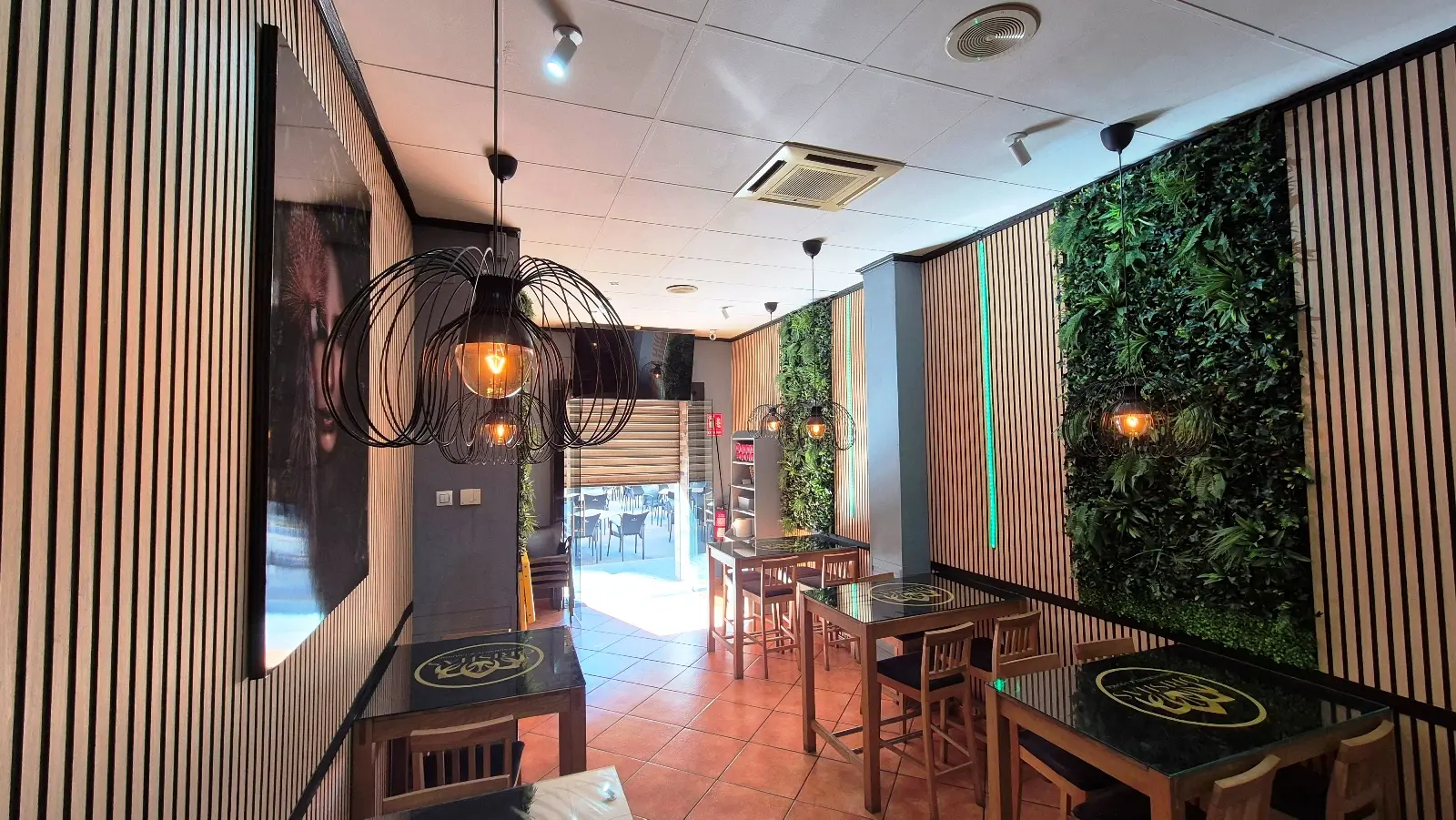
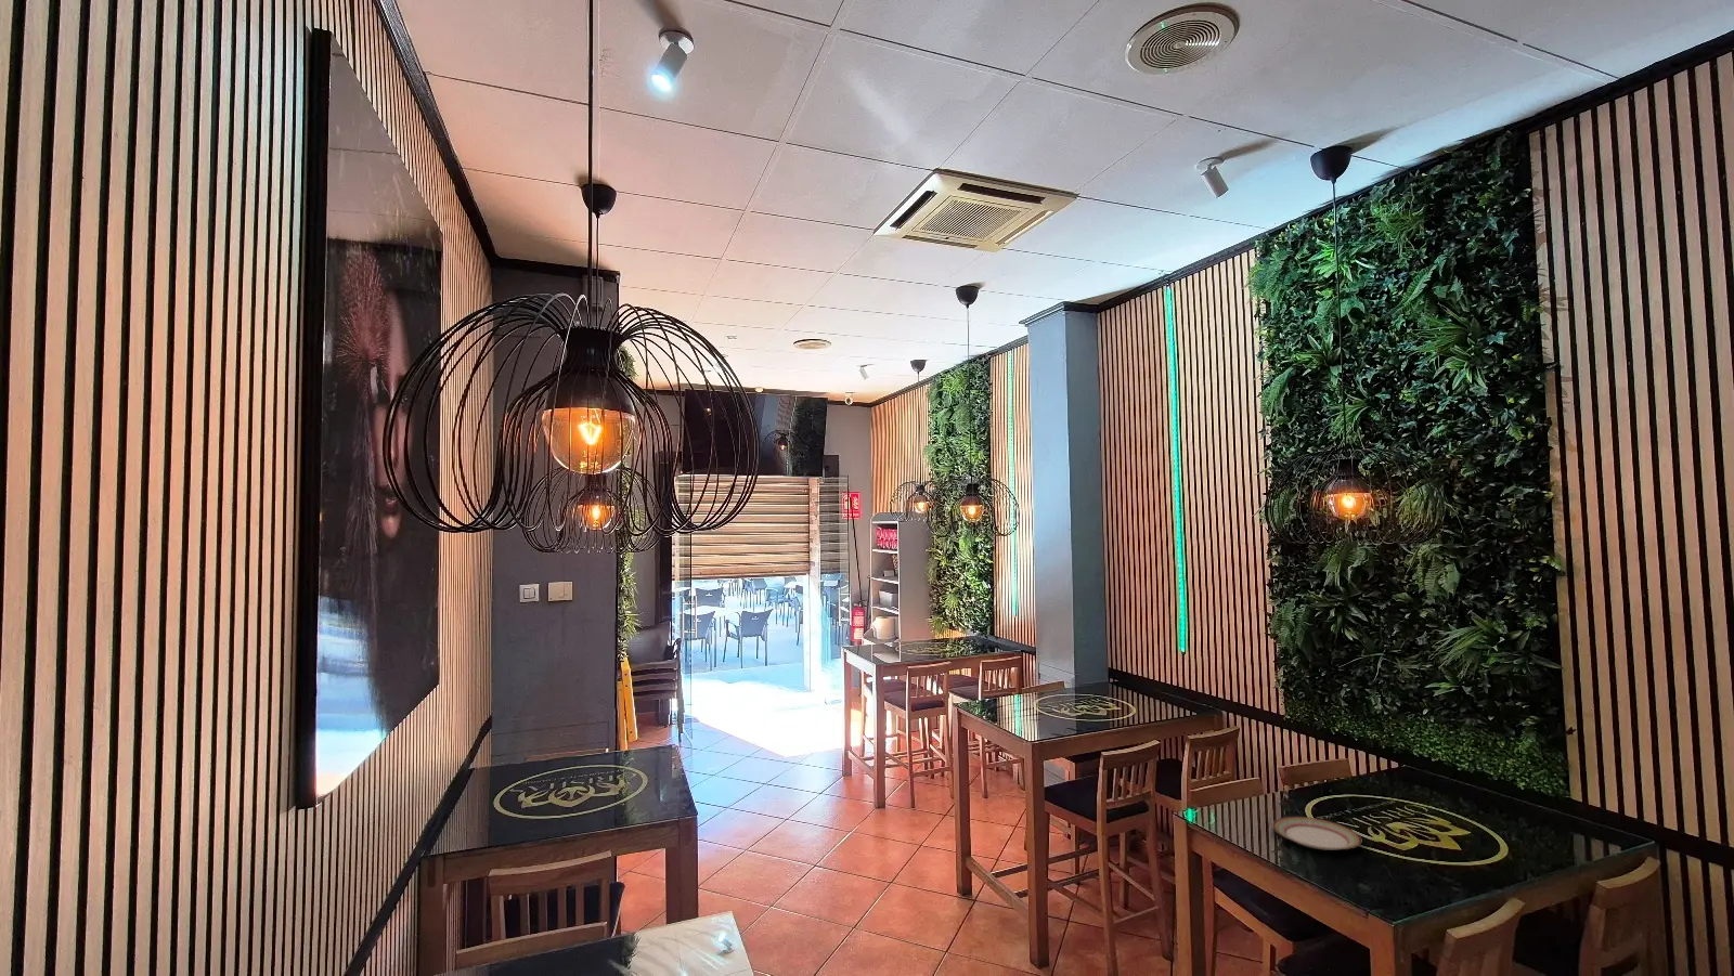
+ plate [1271,815,1362,851]
